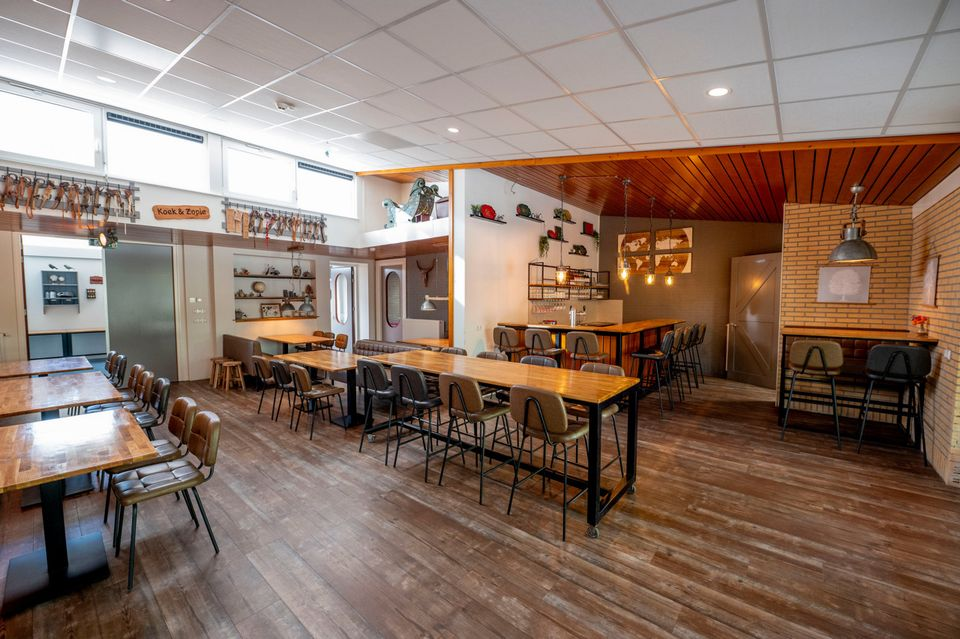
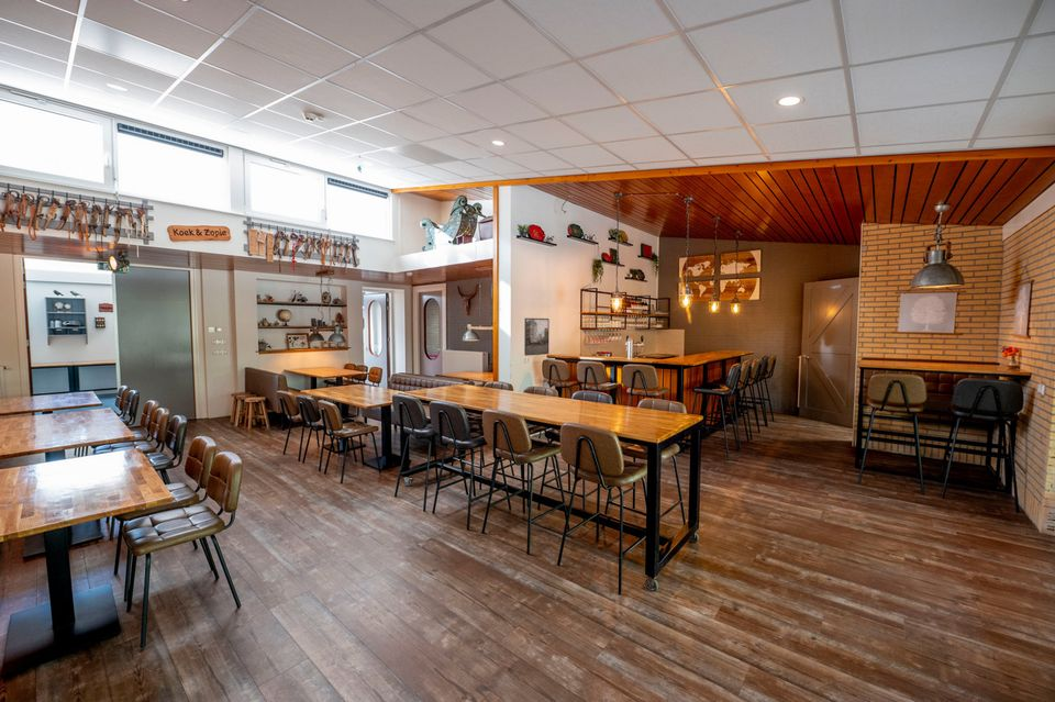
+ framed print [523,317,551,357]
